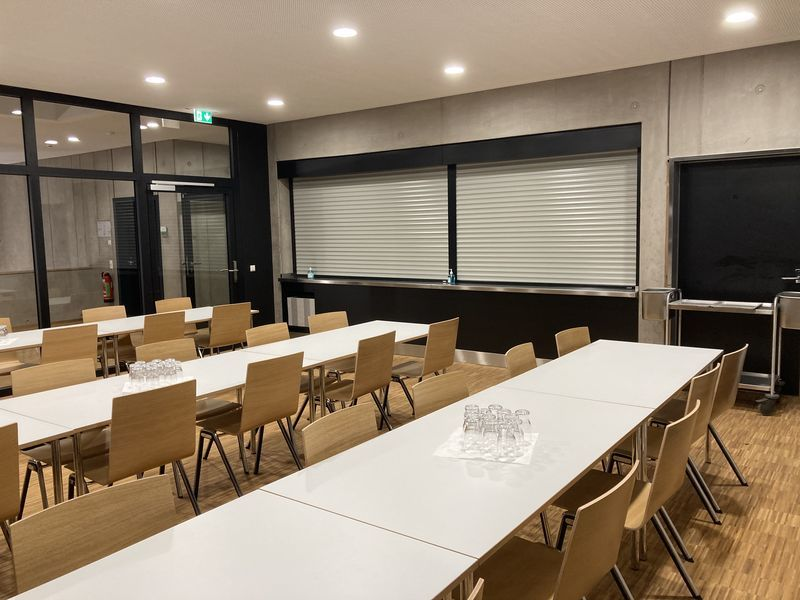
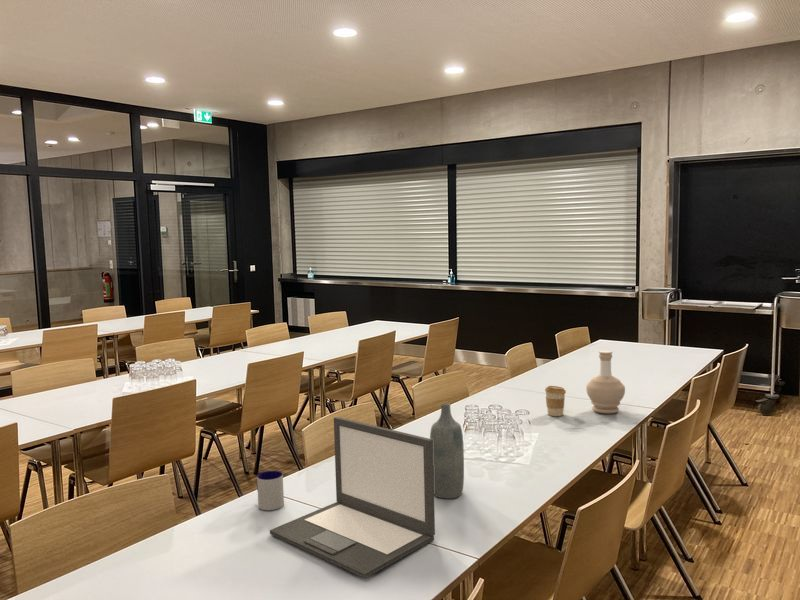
+ laptop [269,416,436,579]
+ coffee cup [544,385,567,417]
+ bottle [429,402,465,499]
+ bottle [585,350,626,415]
+ mug [256,470,285,511]
